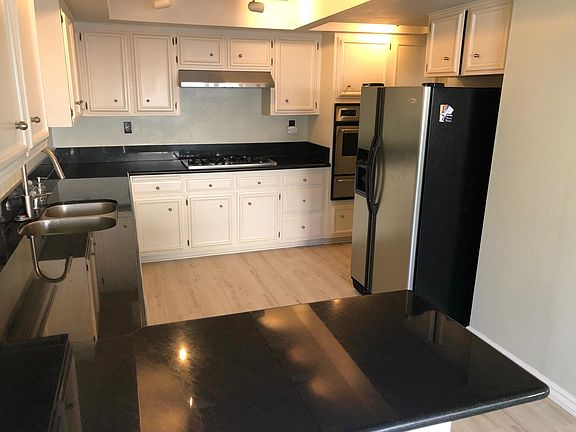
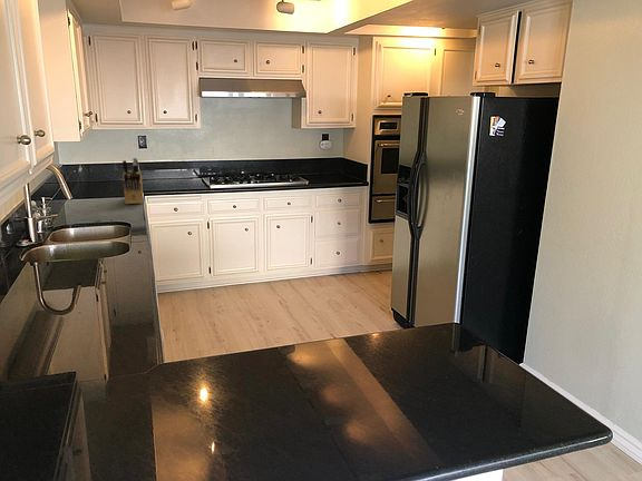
+ knife block [121,157,144,205]
